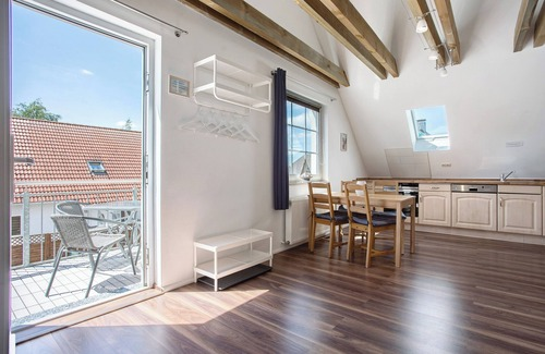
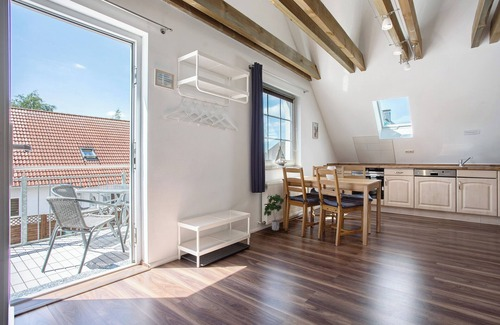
+ potted plant [263,193,285,231]
